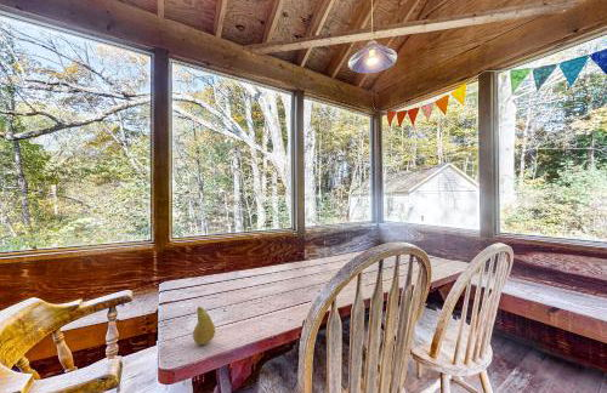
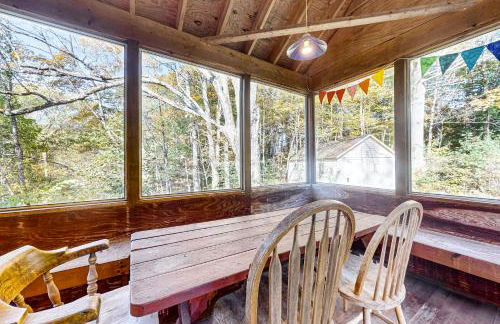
- fruit [192,306,216,346]
